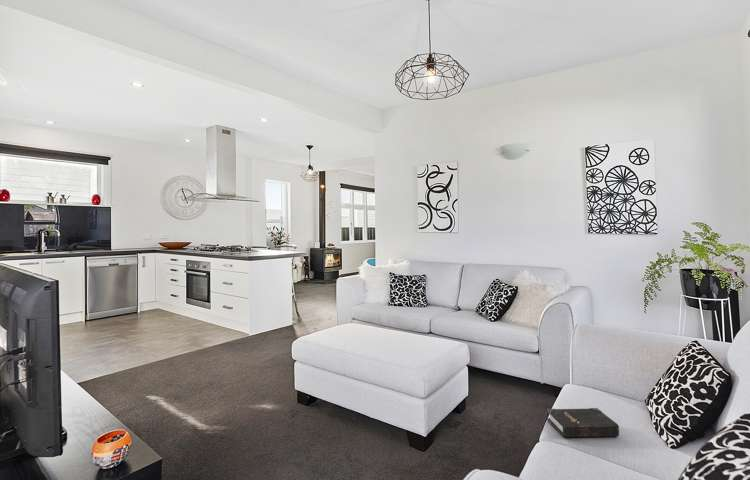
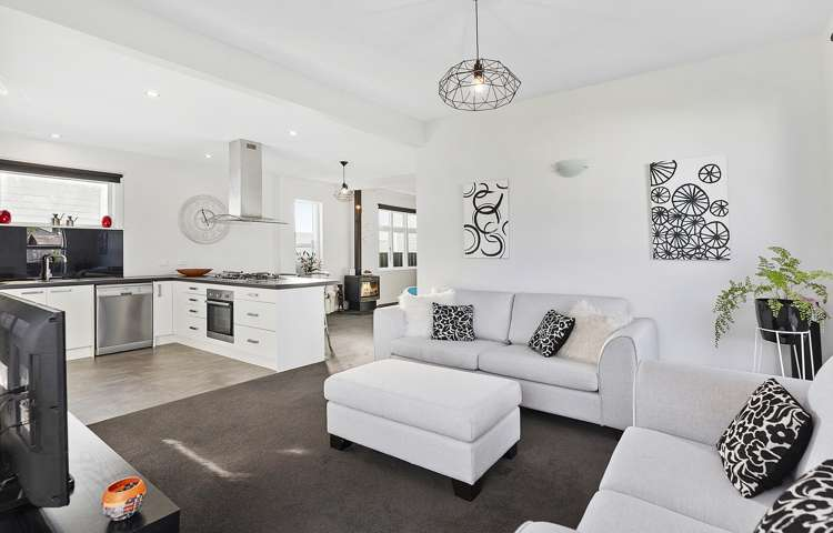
- hardback book [546,407,620,438]
